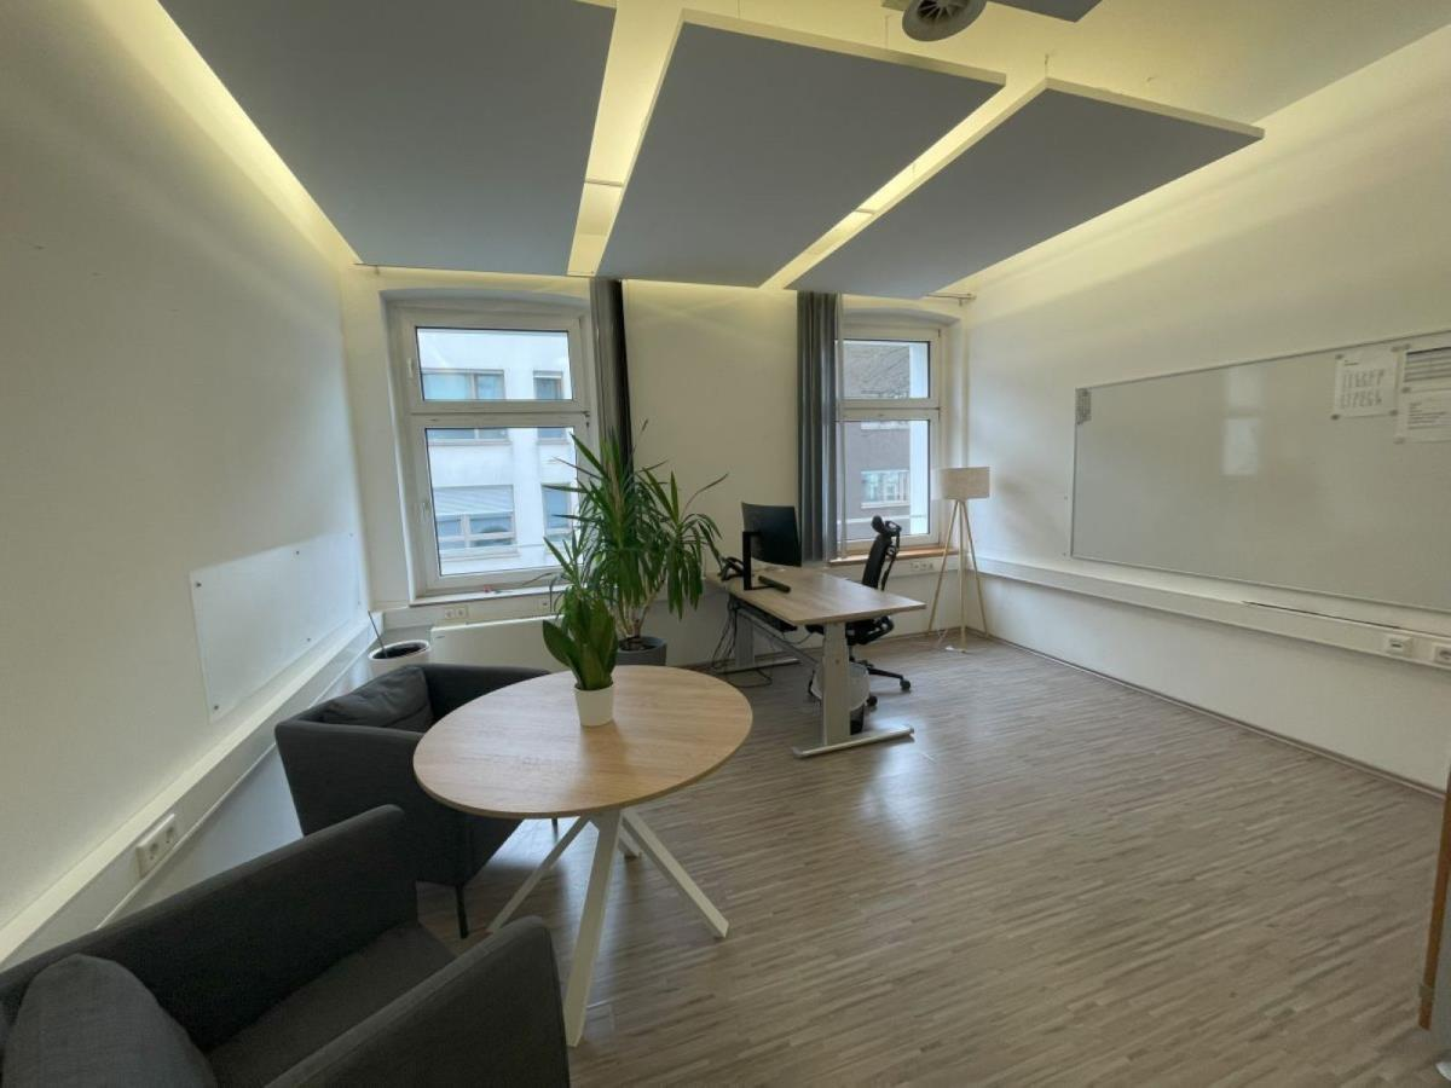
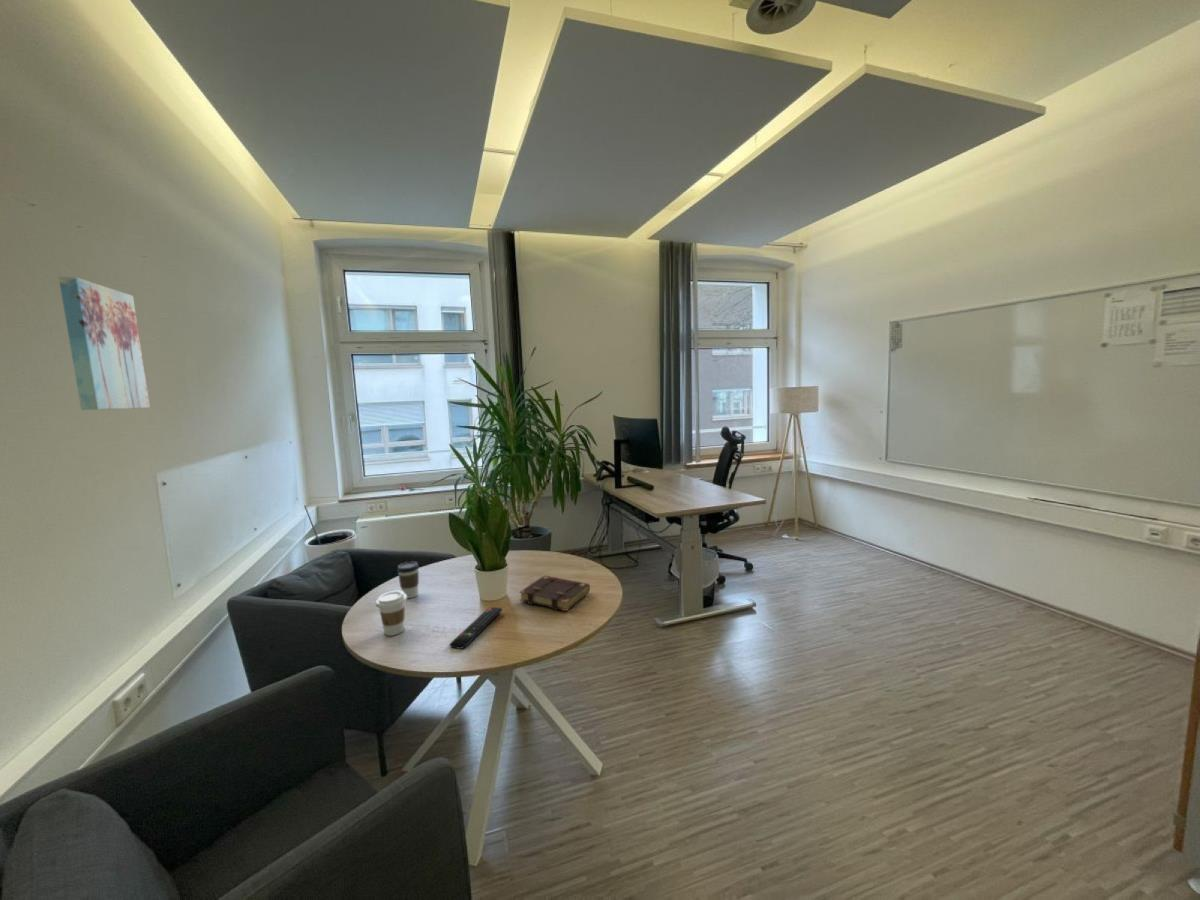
+ coffee cup [396,561,420,599]
+ wall art [58,276,151,411]
+ remote control [448,606,503,650]
+ coffee cup [375,590,408,637]
+ book [518,575,591,612]
